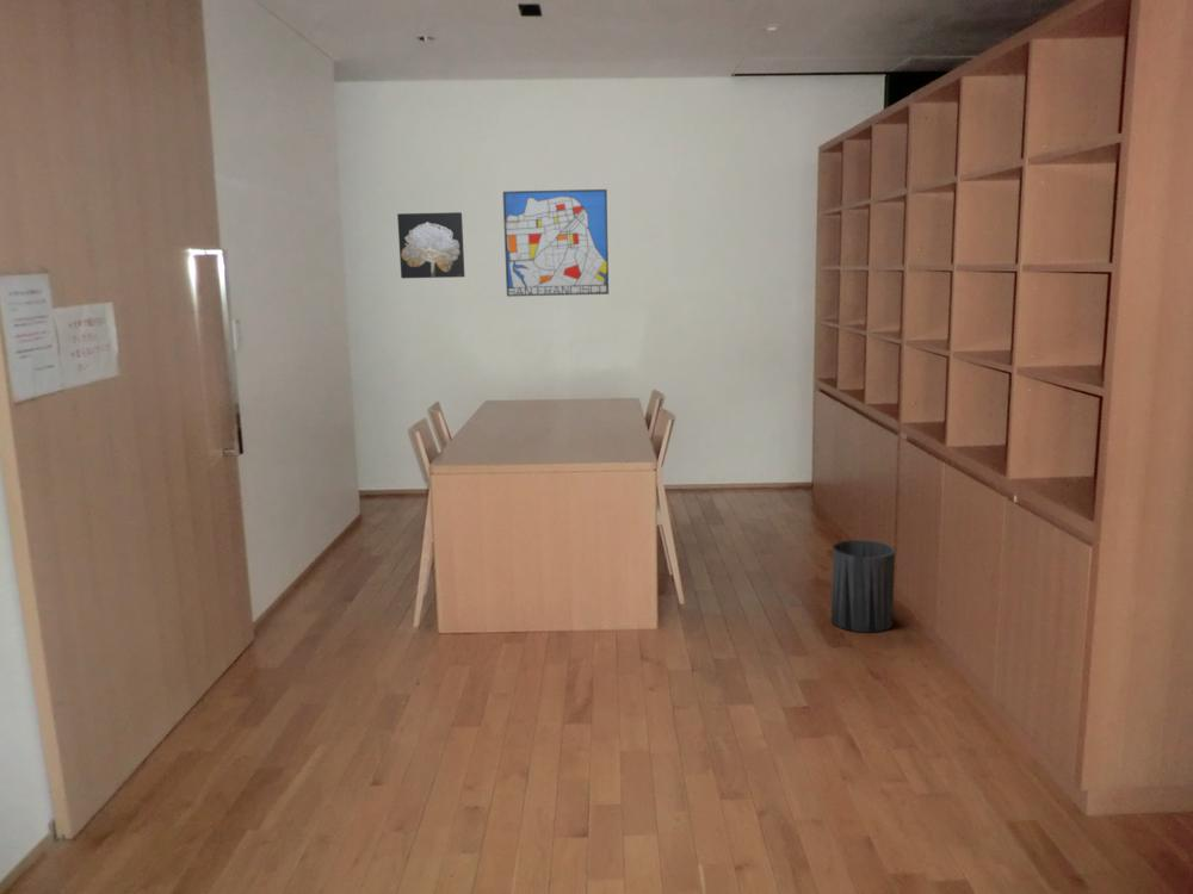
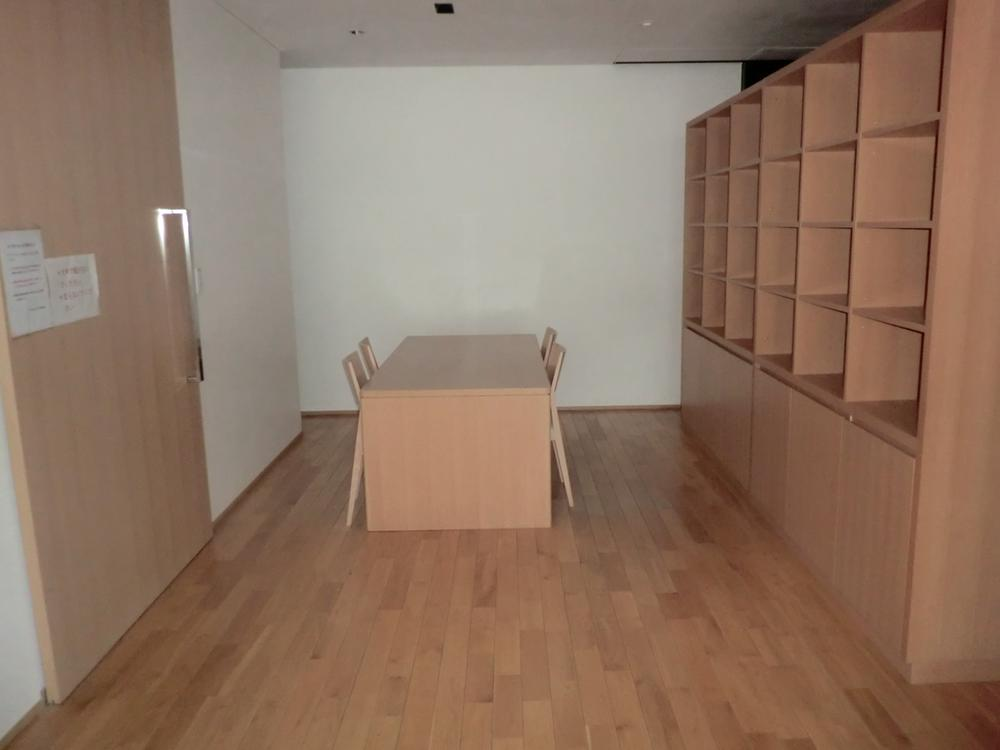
- wall art [502,188,610,298]
- trash can [830,539,896,634]
- wall art [396,211,465,279]
